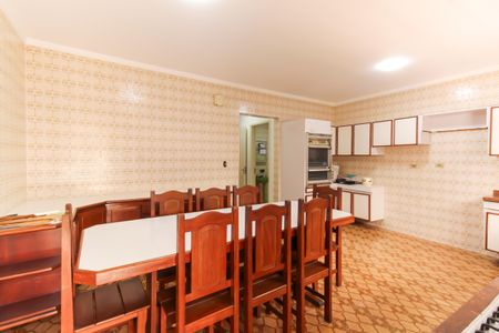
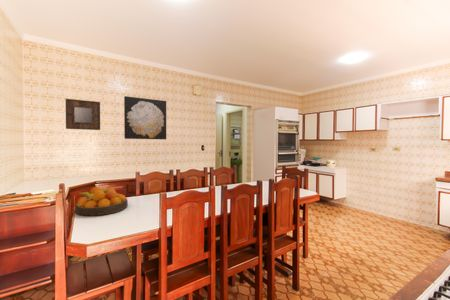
+ wall art [123,95,167,140]
+ home mirror [65,98,101,131]
+ fruit bowl [73,186,129,217]
